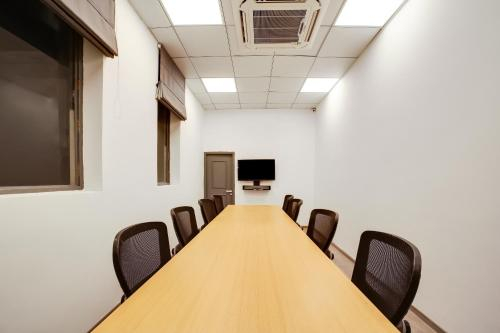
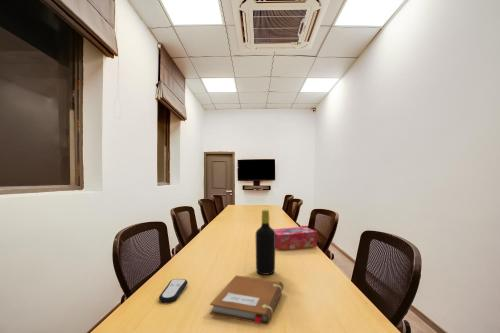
+ notebook [209,274,284,326]
+ remote control [158,278,188,304]
+ bottle [255,209,276,276]
+ tissue box [273,226,318,251]
